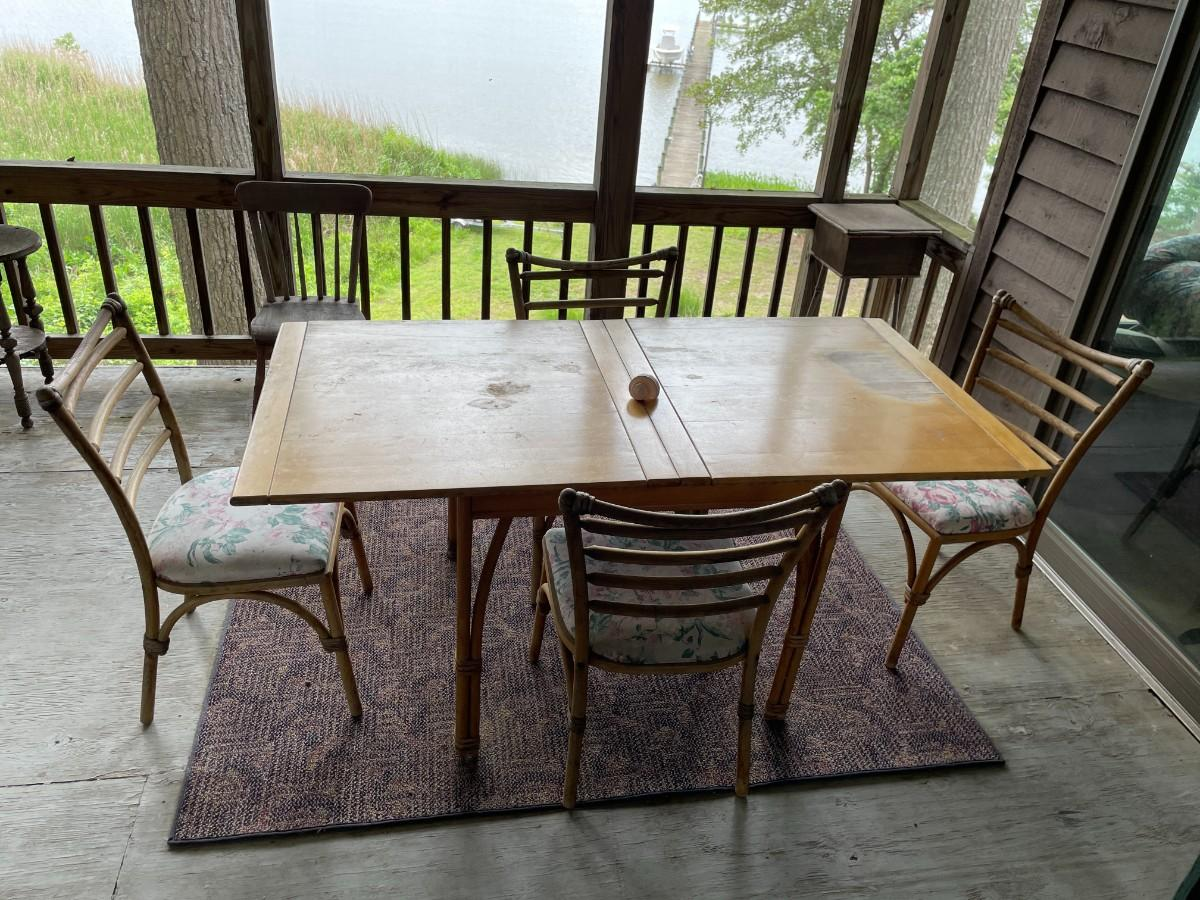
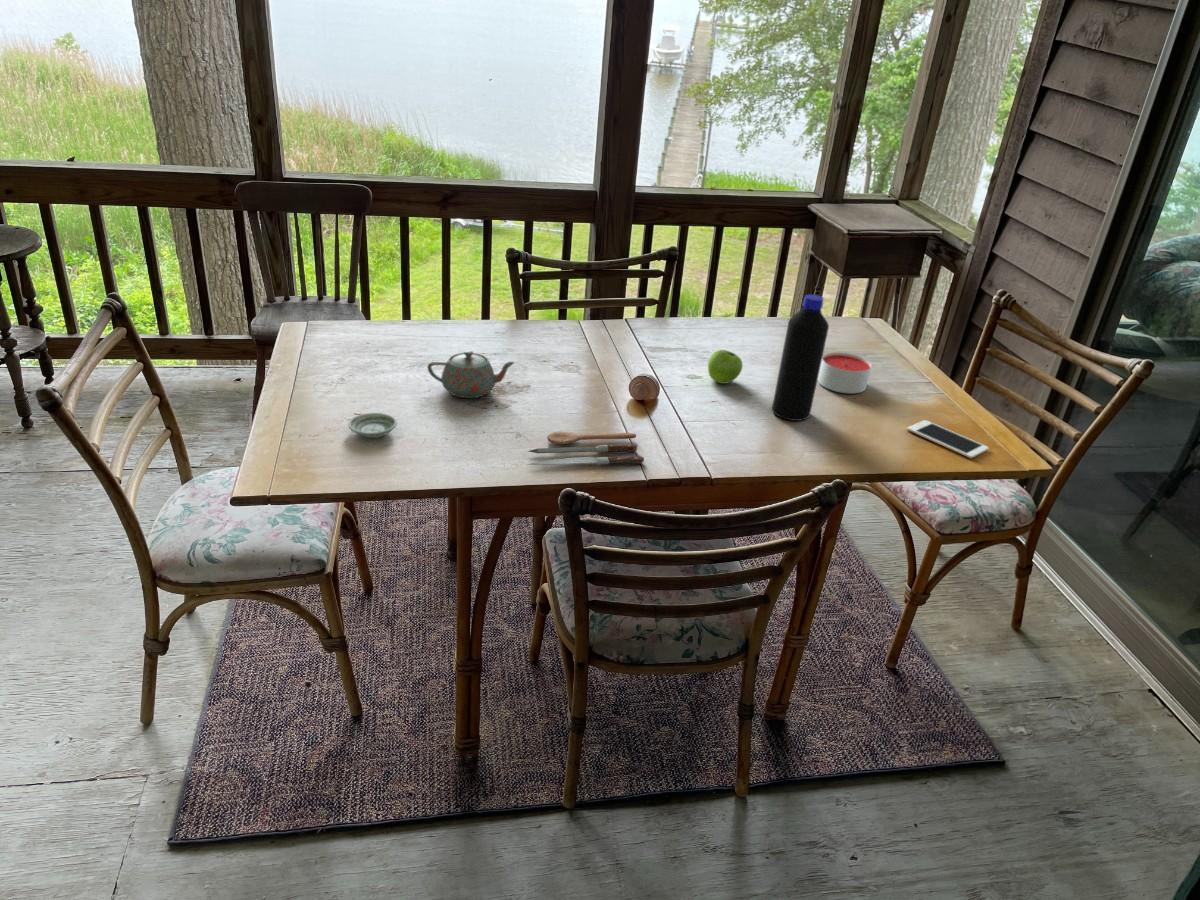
+ cell phone [906,419,990,459]
+ bottle [771,293,830,422]
+ saucer [347,412,398,439]
+ fruit [707,349,744,385]
+ teapot [426,350,517,399]
+ candle [817,352,872,394]
+ spoon [525,431,645,466]
